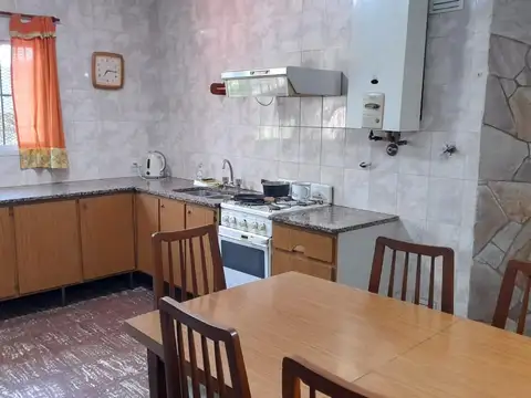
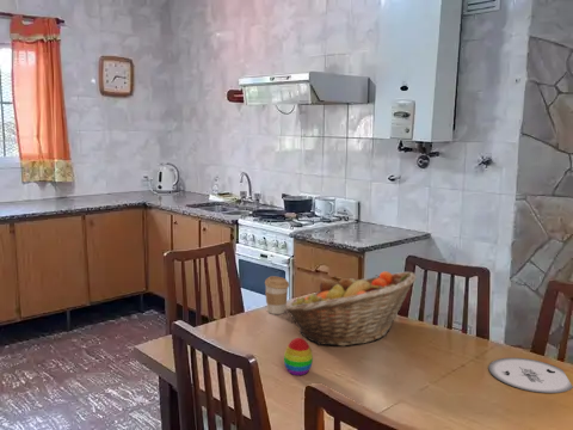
+ fruit basket [284,270,418,348]
+ plate [487,357,573,394]
+ decorative egg [283,337,314,376]
+ coffee cup [264,275,290,315]
